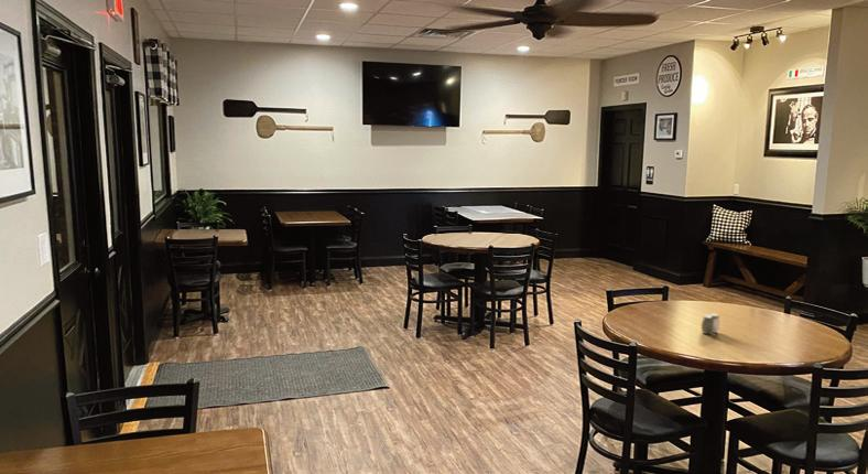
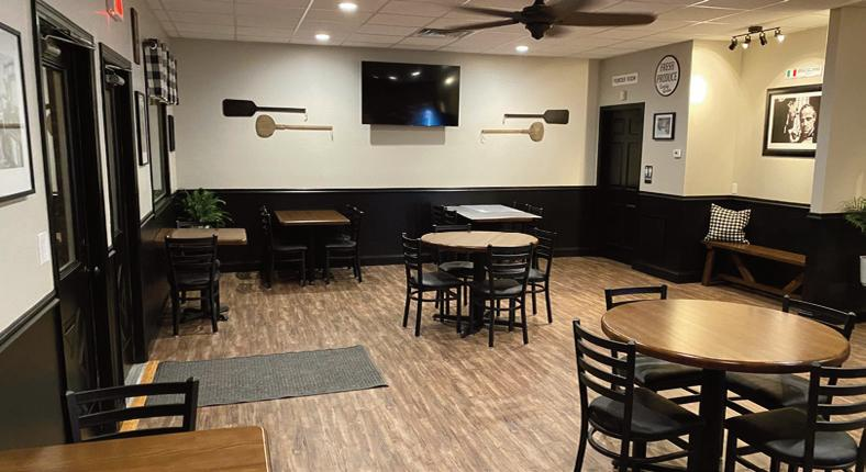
- salt and pepper shaker [701,313,720,335]
